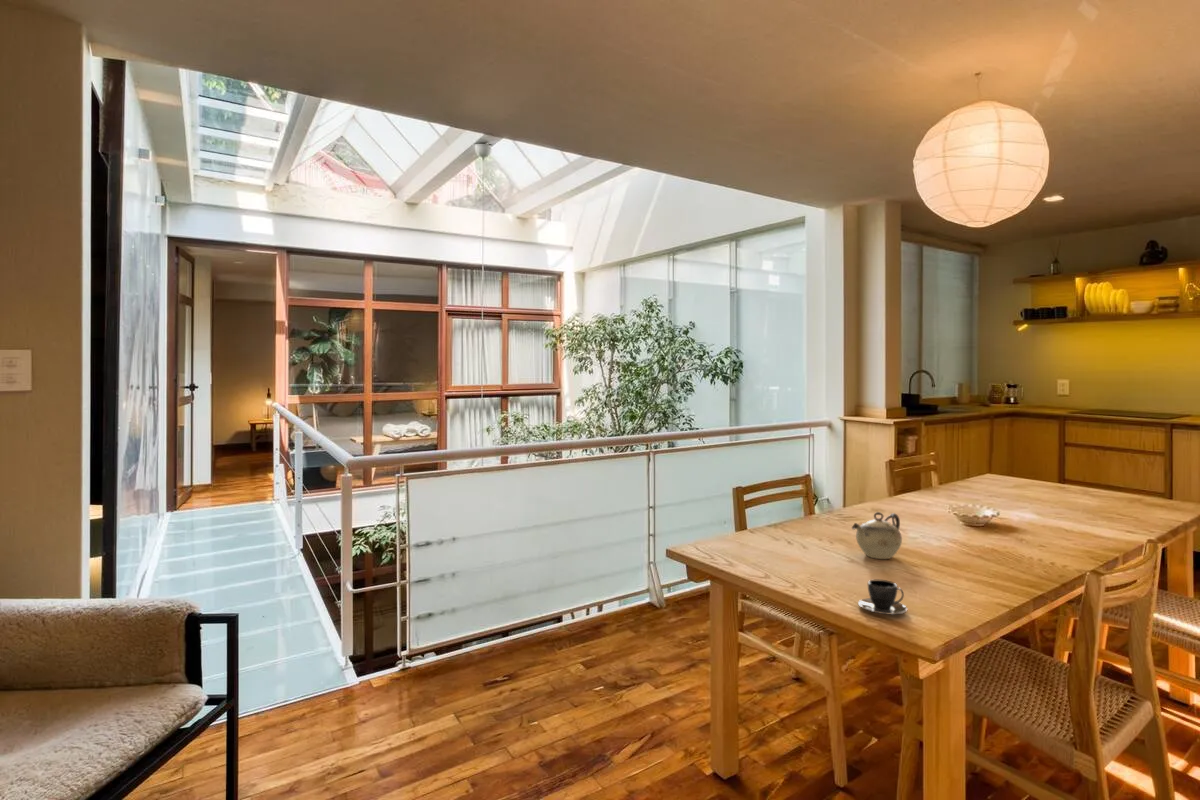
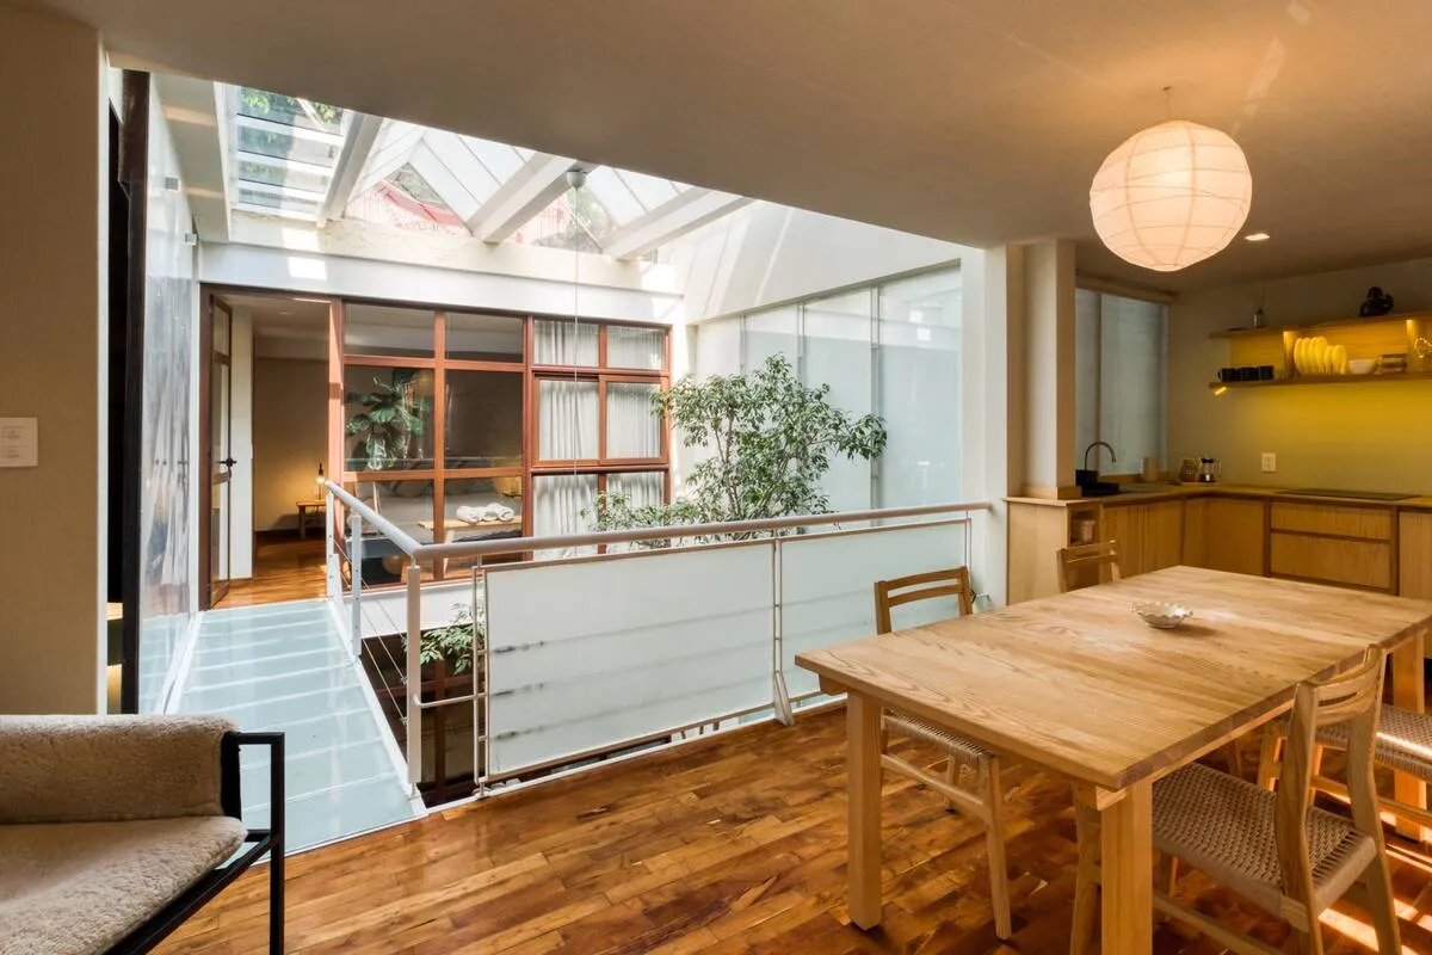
- teapot [851,511,903,560]
- teacup [857,579,909,616]
